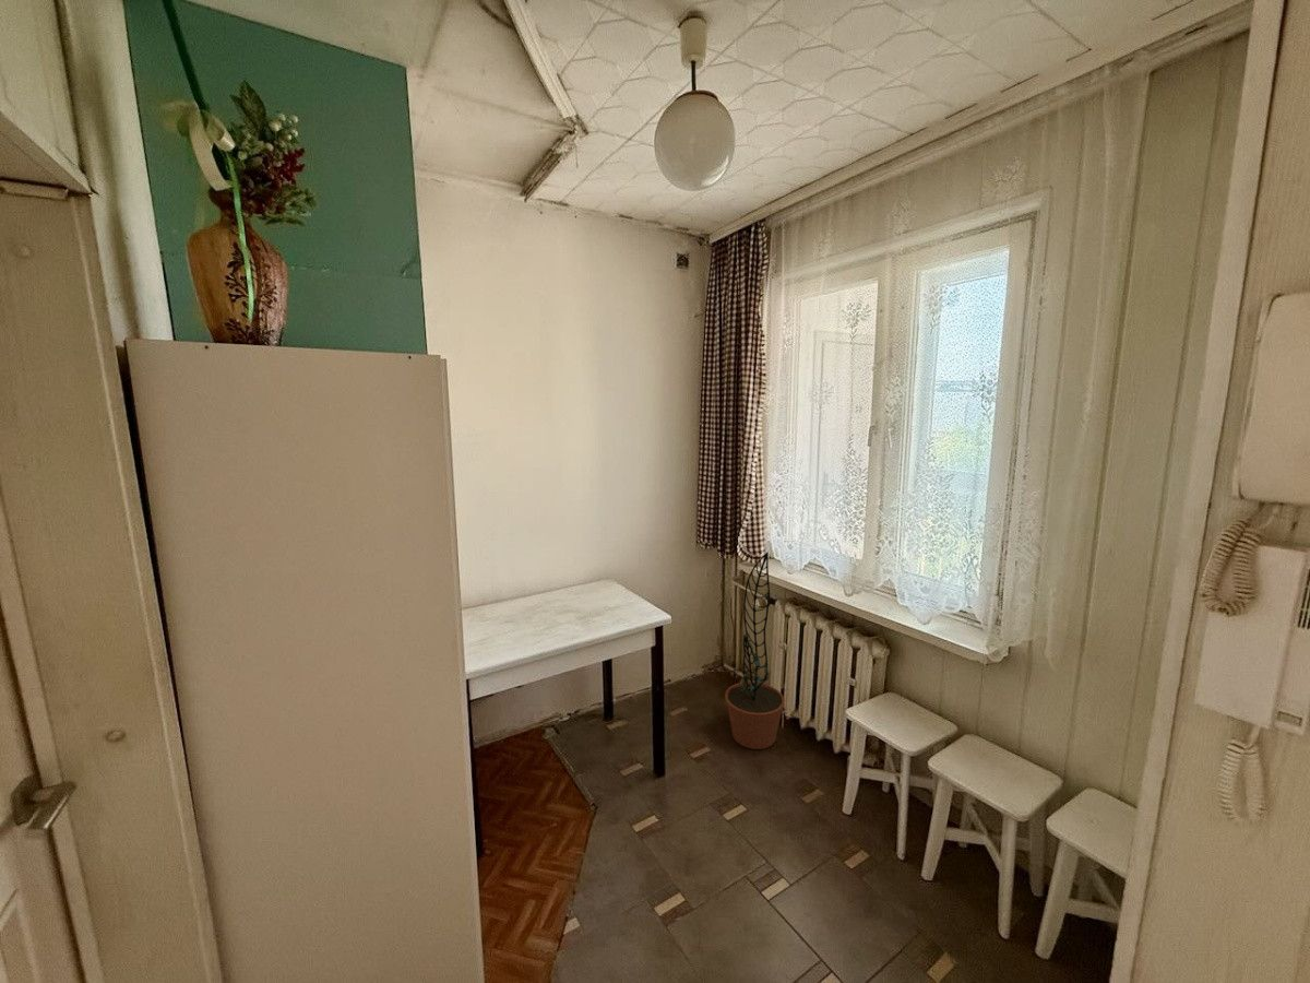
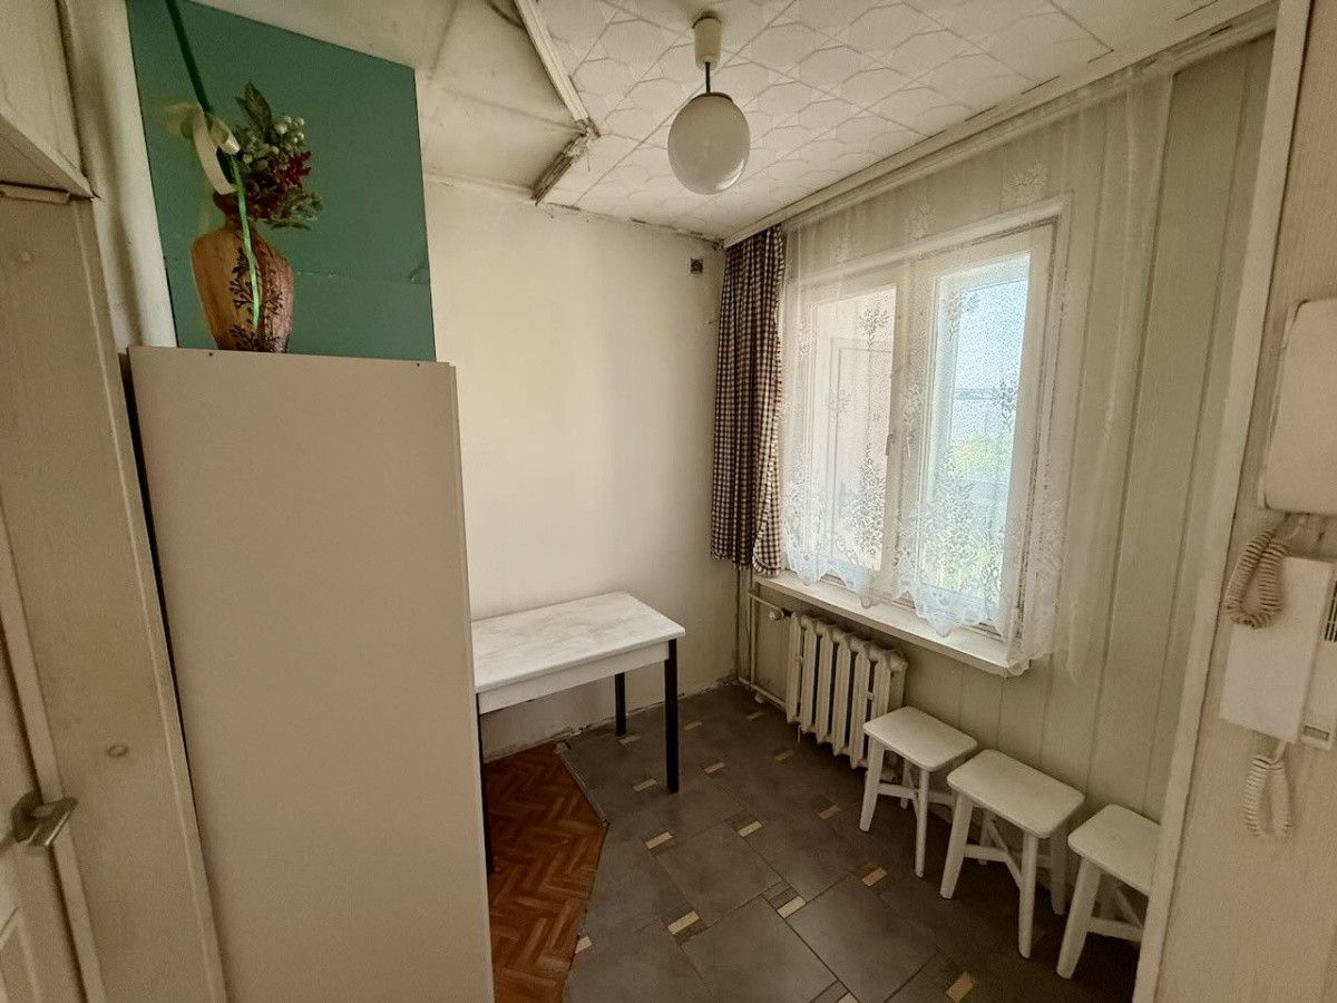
- decorative plant [724,550,786,750]
